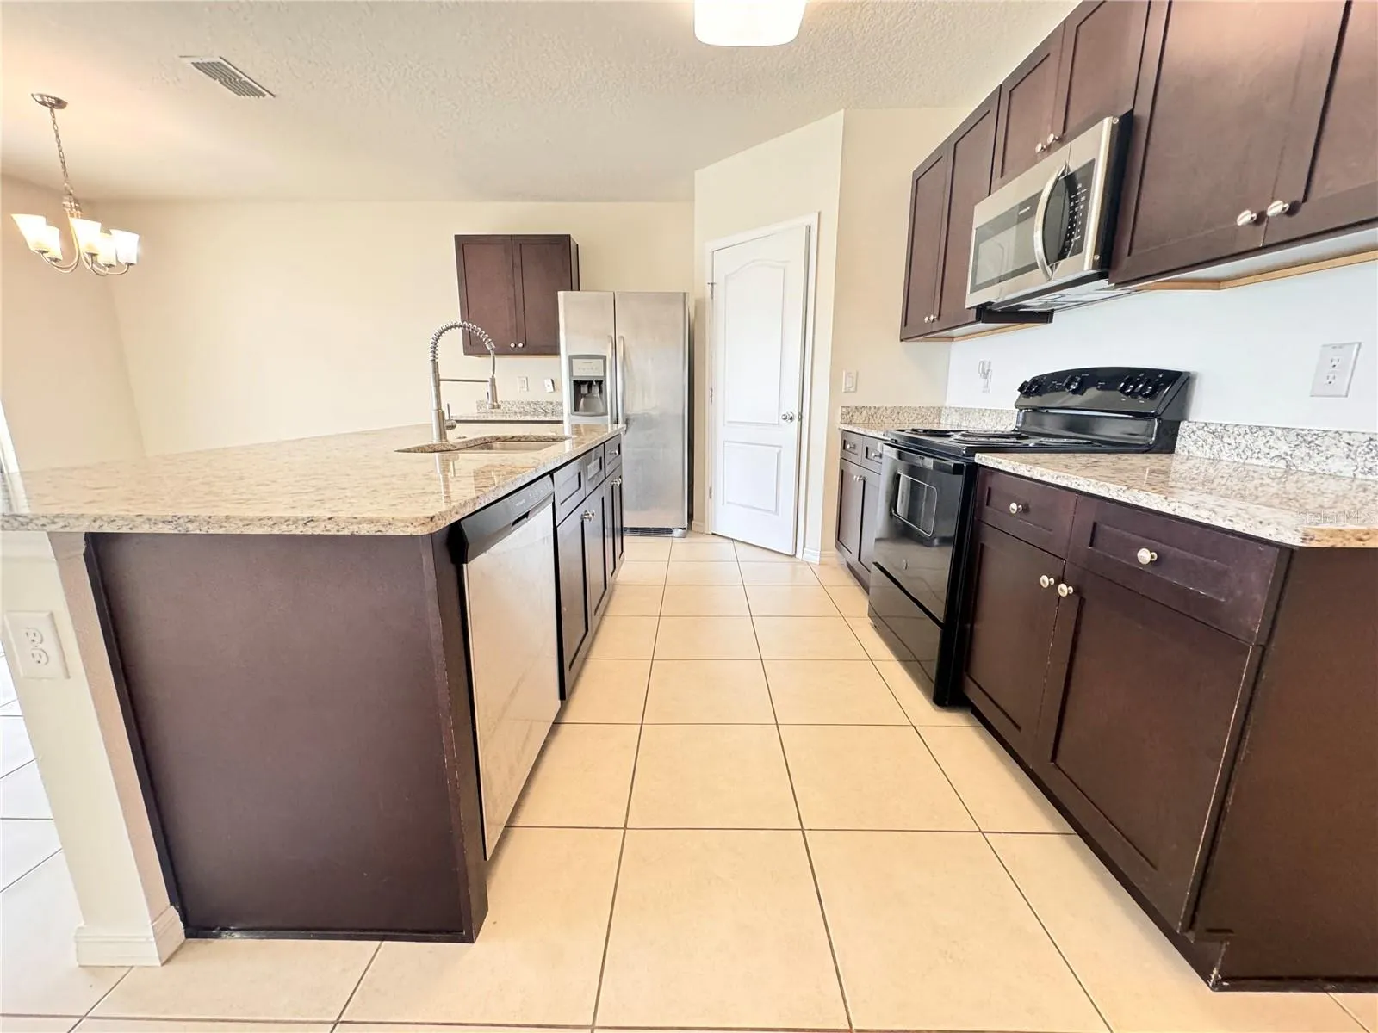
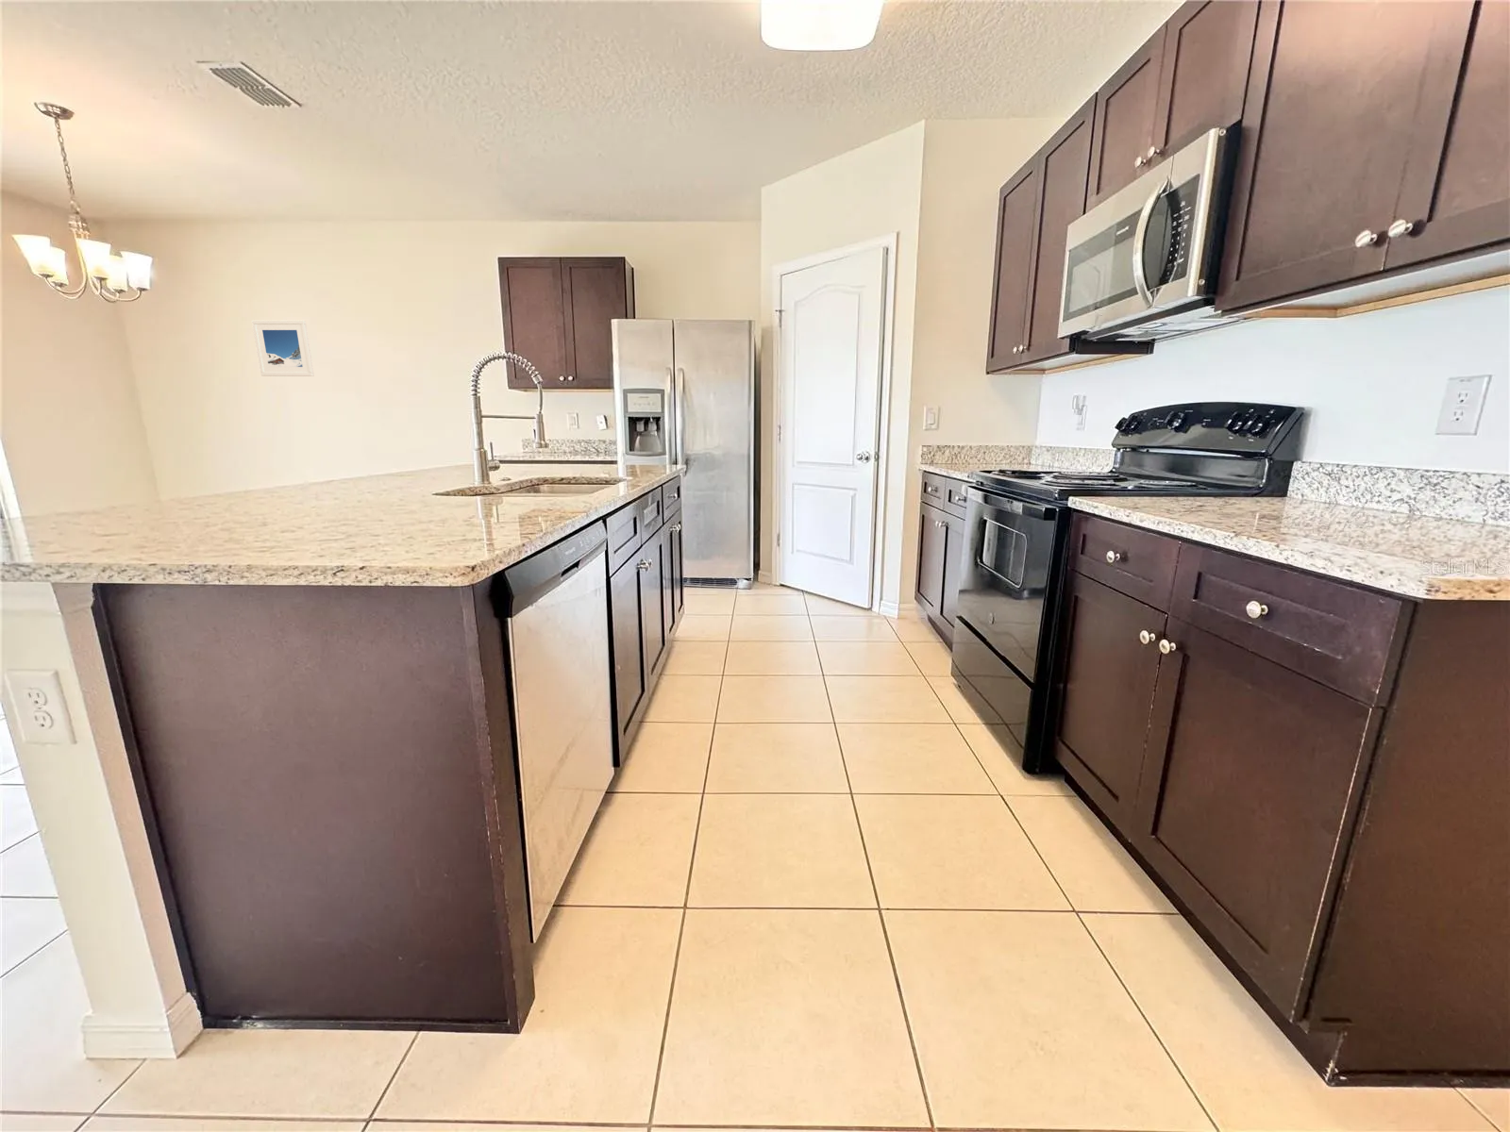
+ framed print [251,320,315,377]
